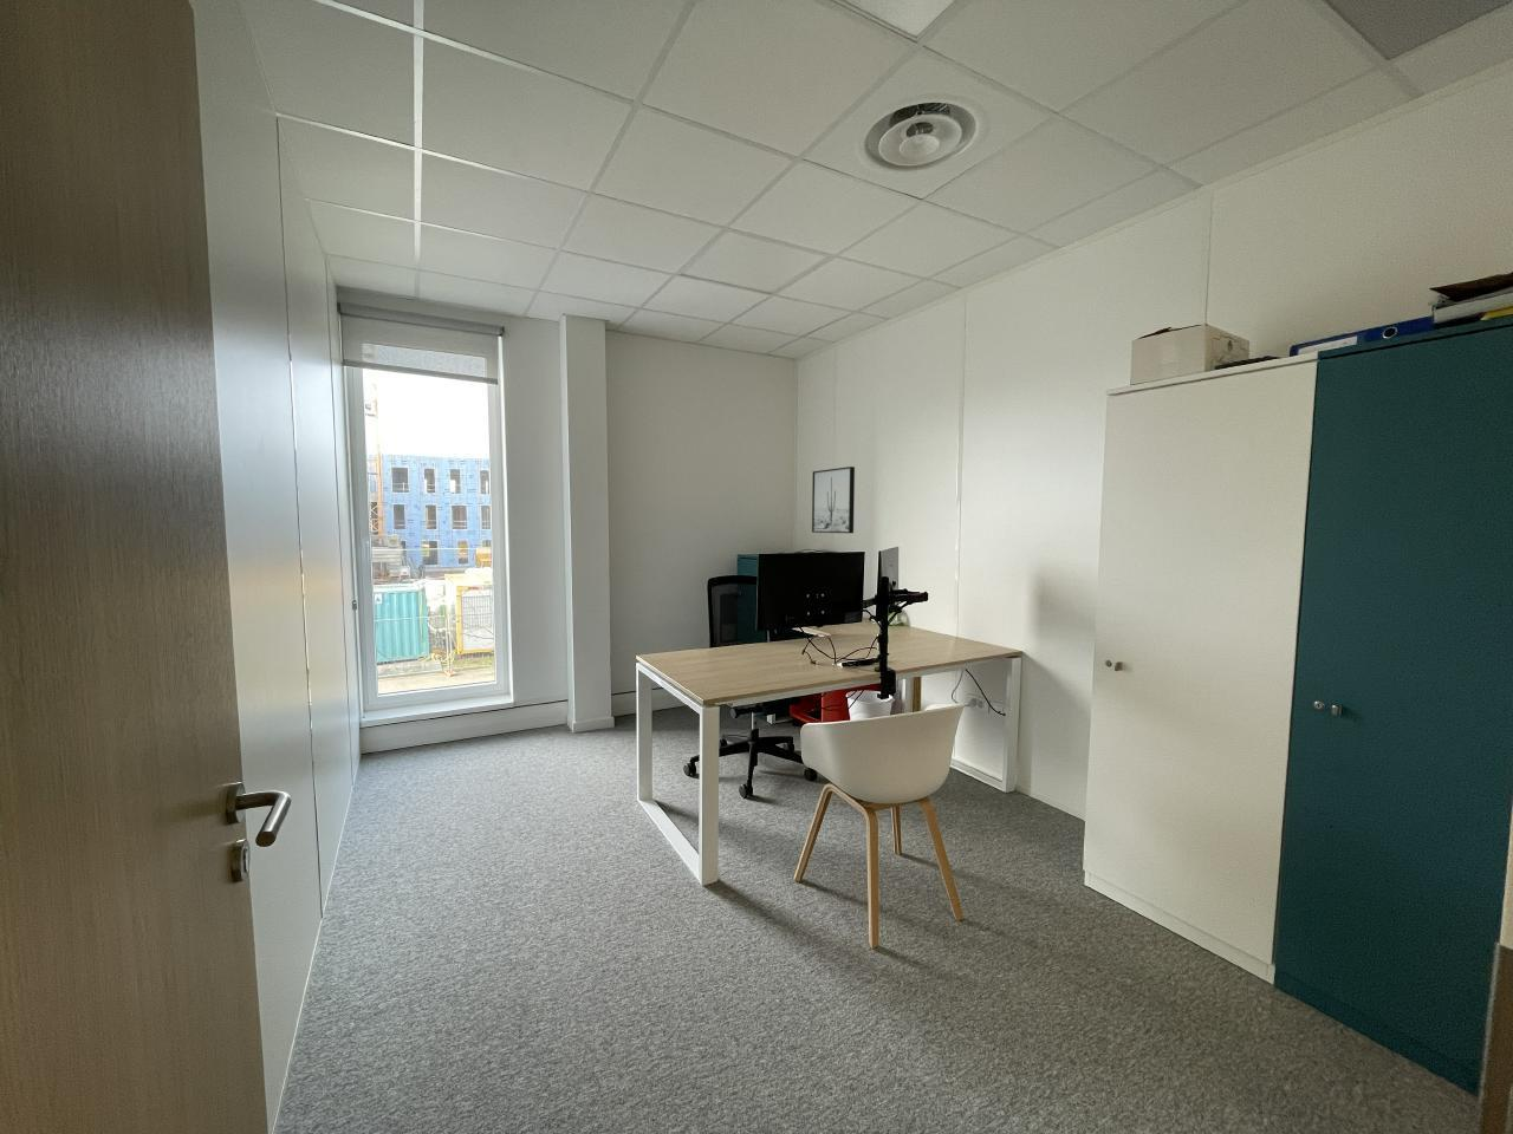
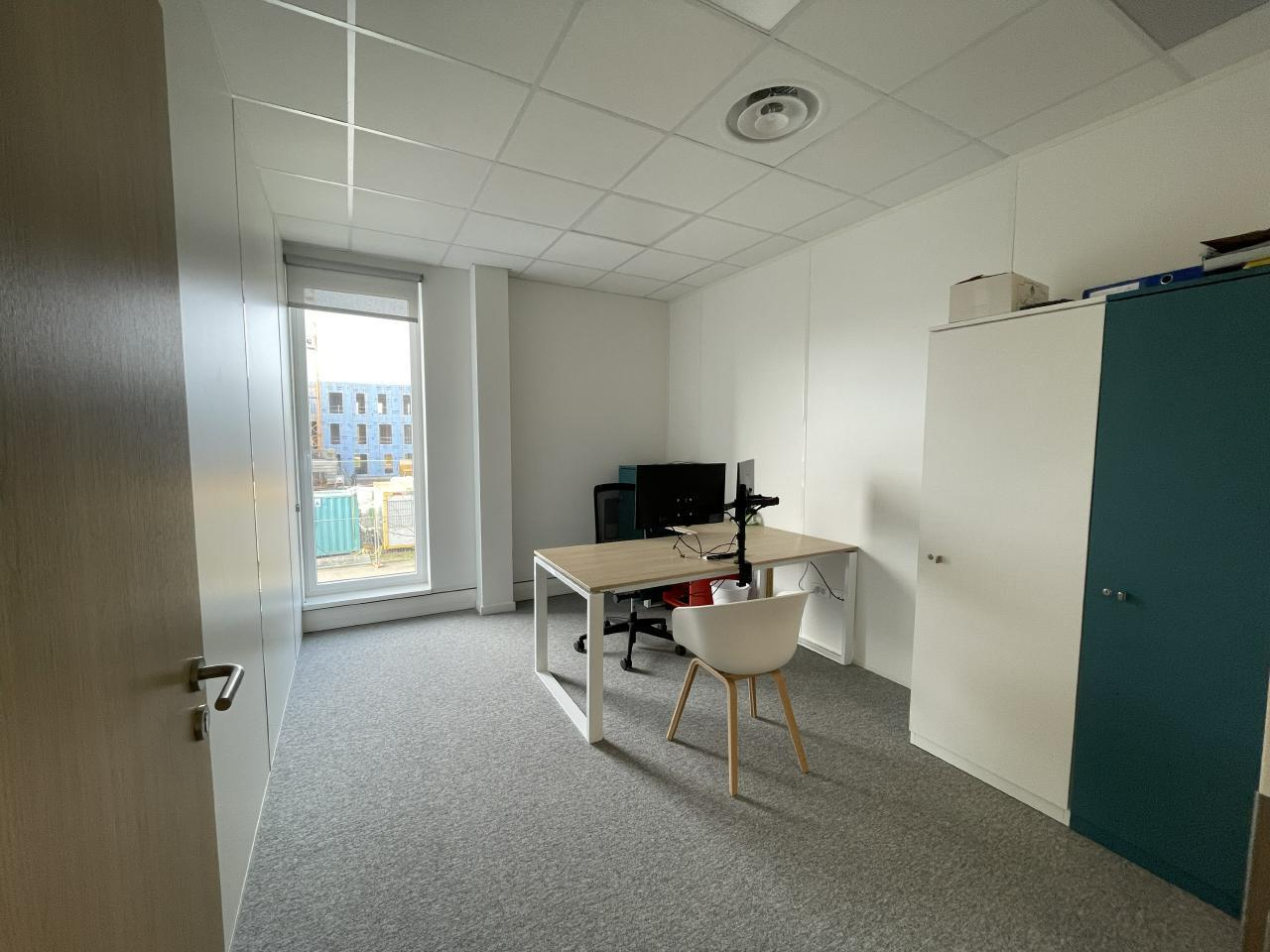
- wall art [811,466,855,534]
